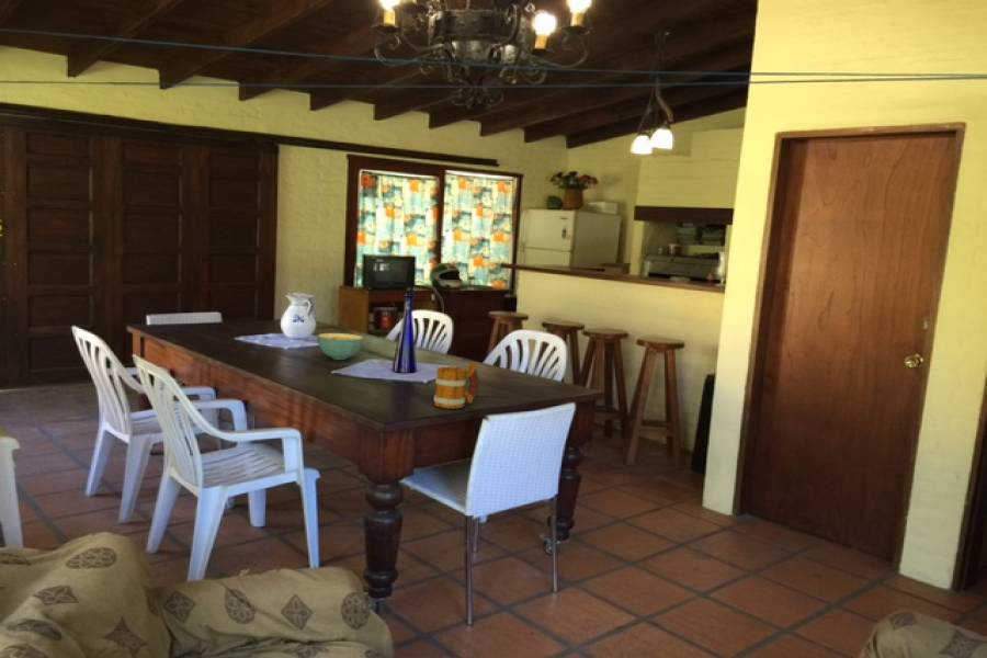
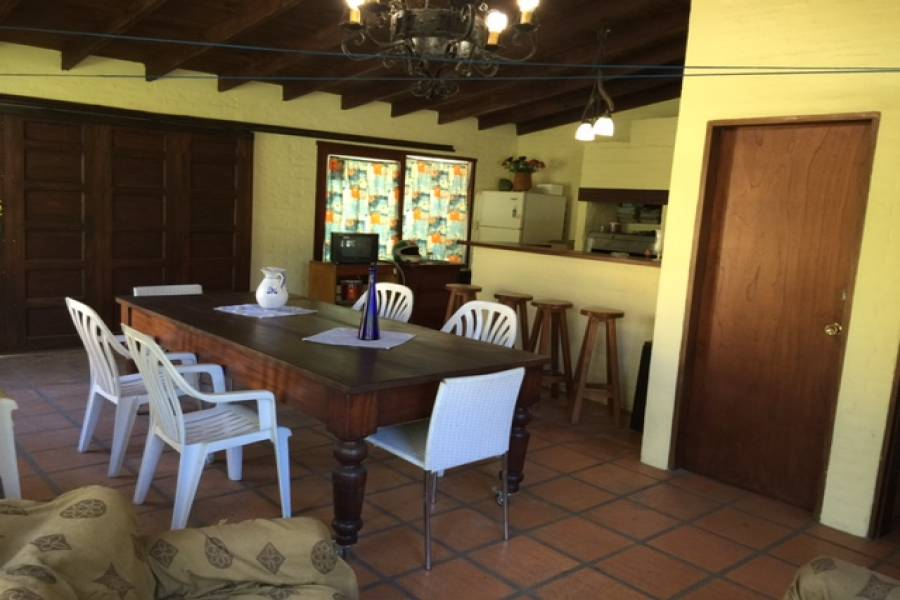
- mug [433,362,480,410]
- cereal bowl [316,332,365,361]
